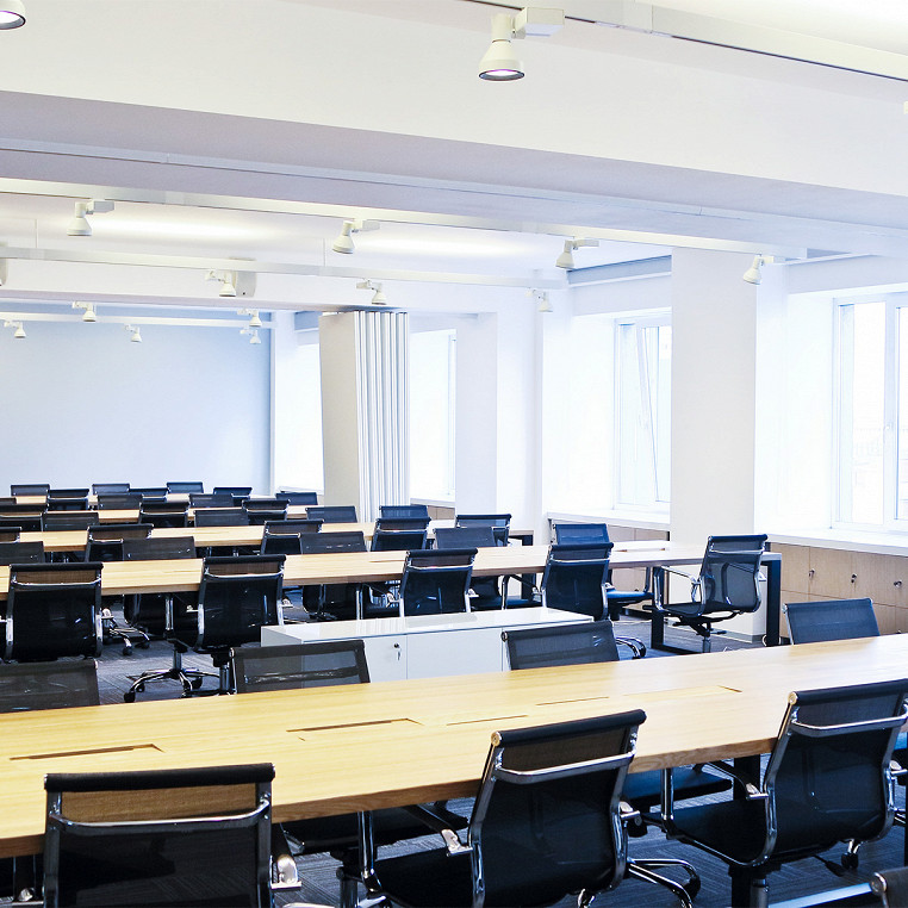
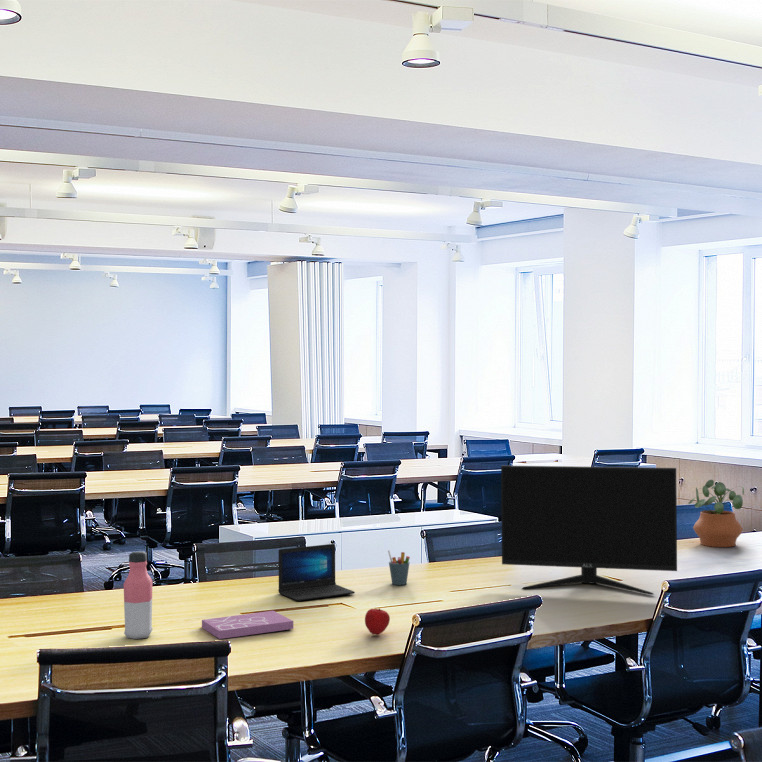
+ computer monitor [500,465,678,596]
+ apple [364,607,391,636]
+ laptop [277,543,356,602]
+ pen holder [387,549,411,586]
+ potted plant [686,479,745,548]
+ water bottle [123,550,153,640]
+ book [201,610,294,640]
